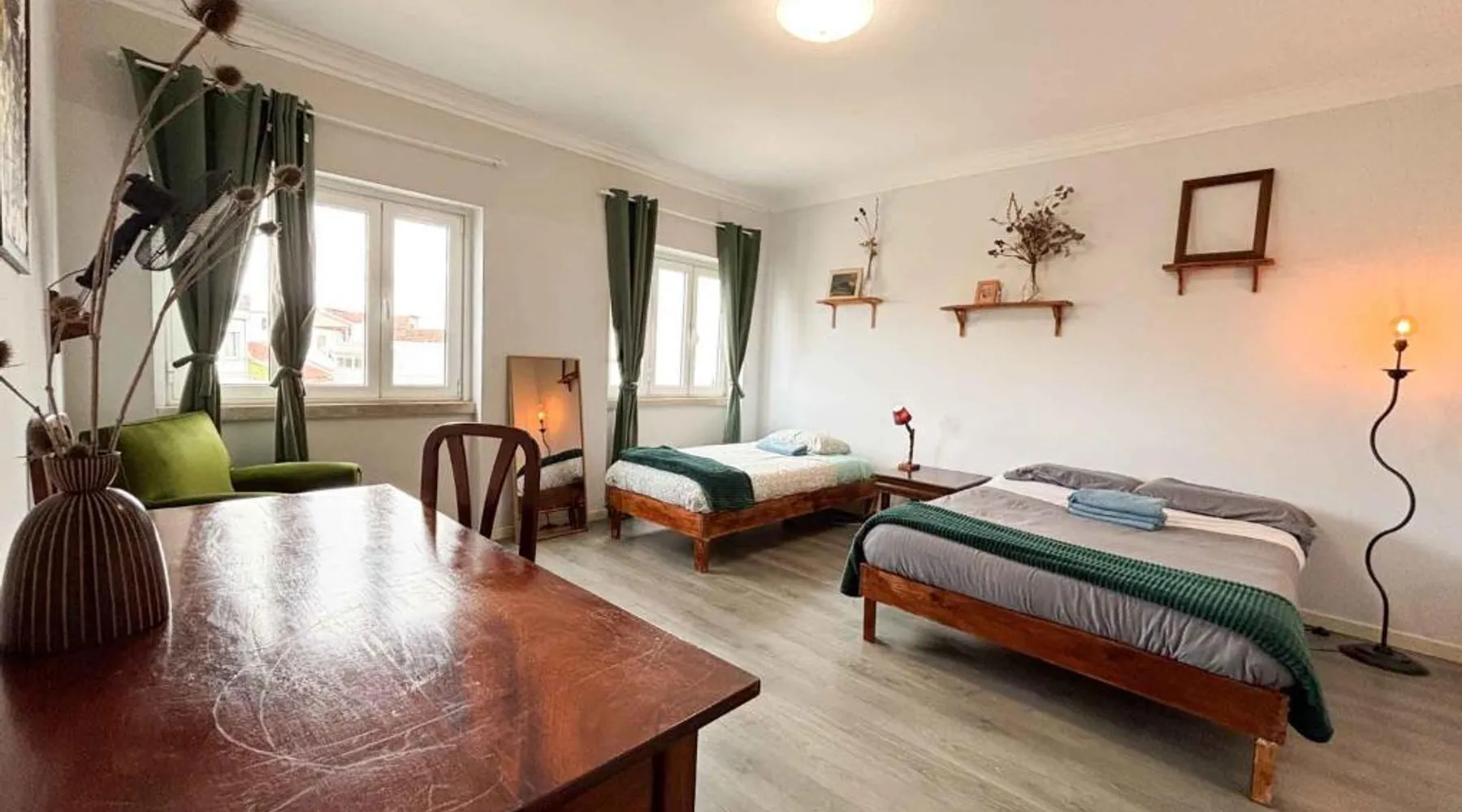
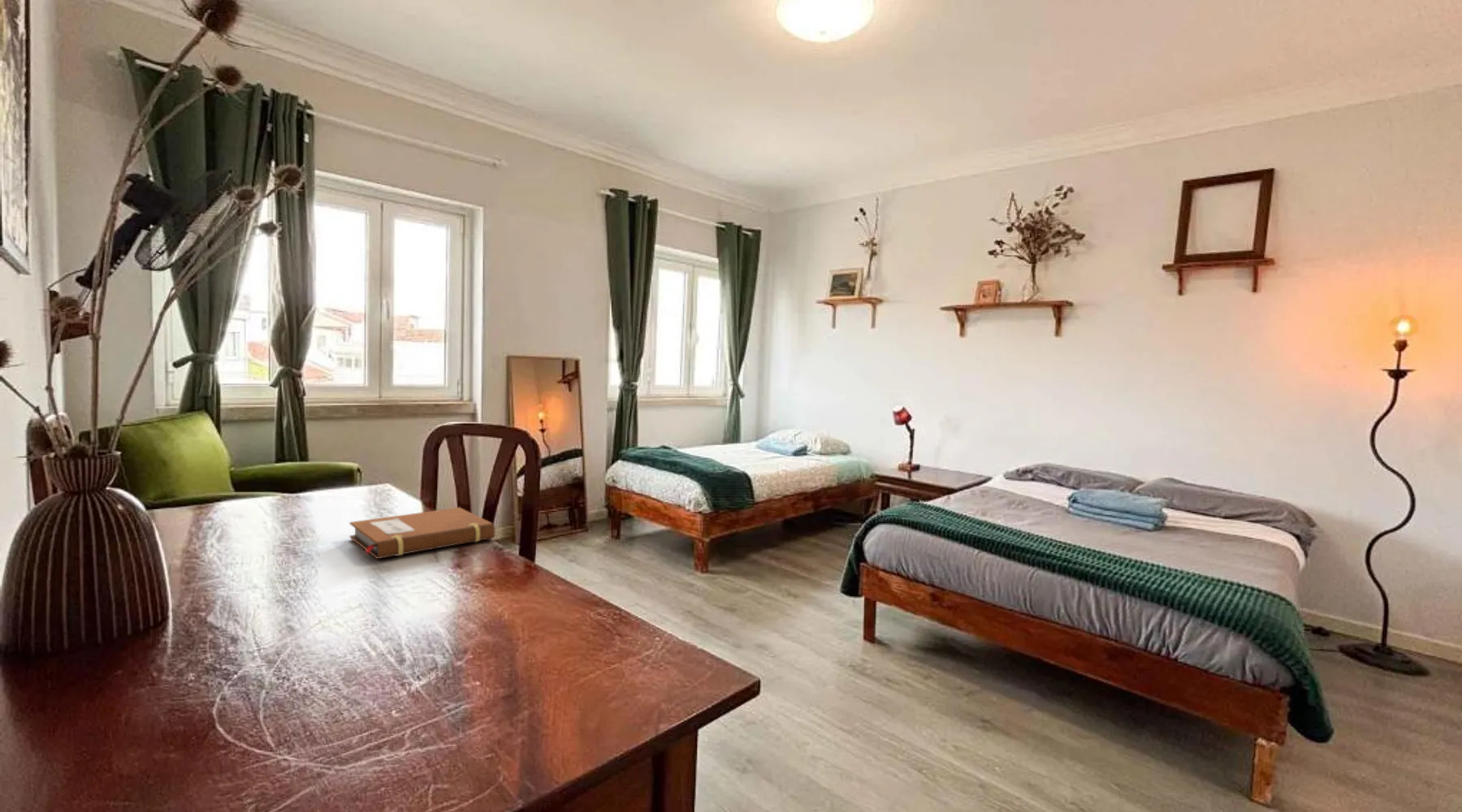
+ notebook [349,507,495,559]
